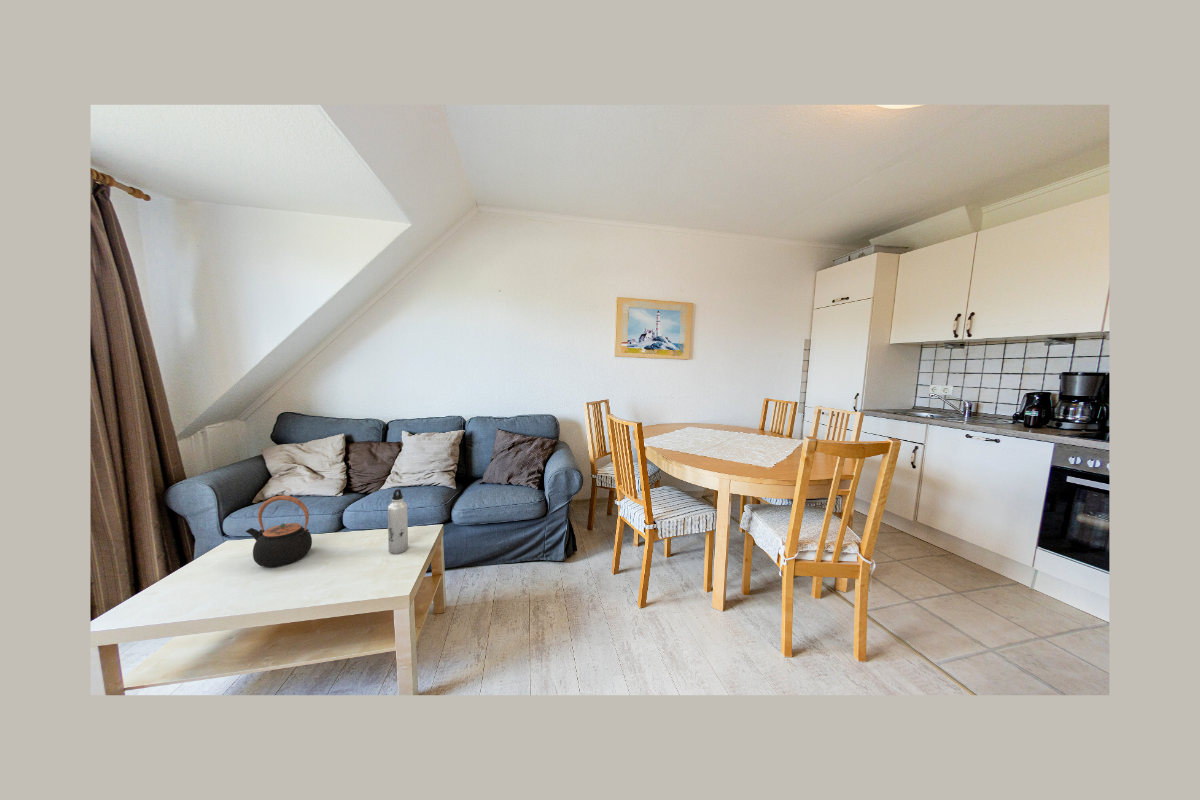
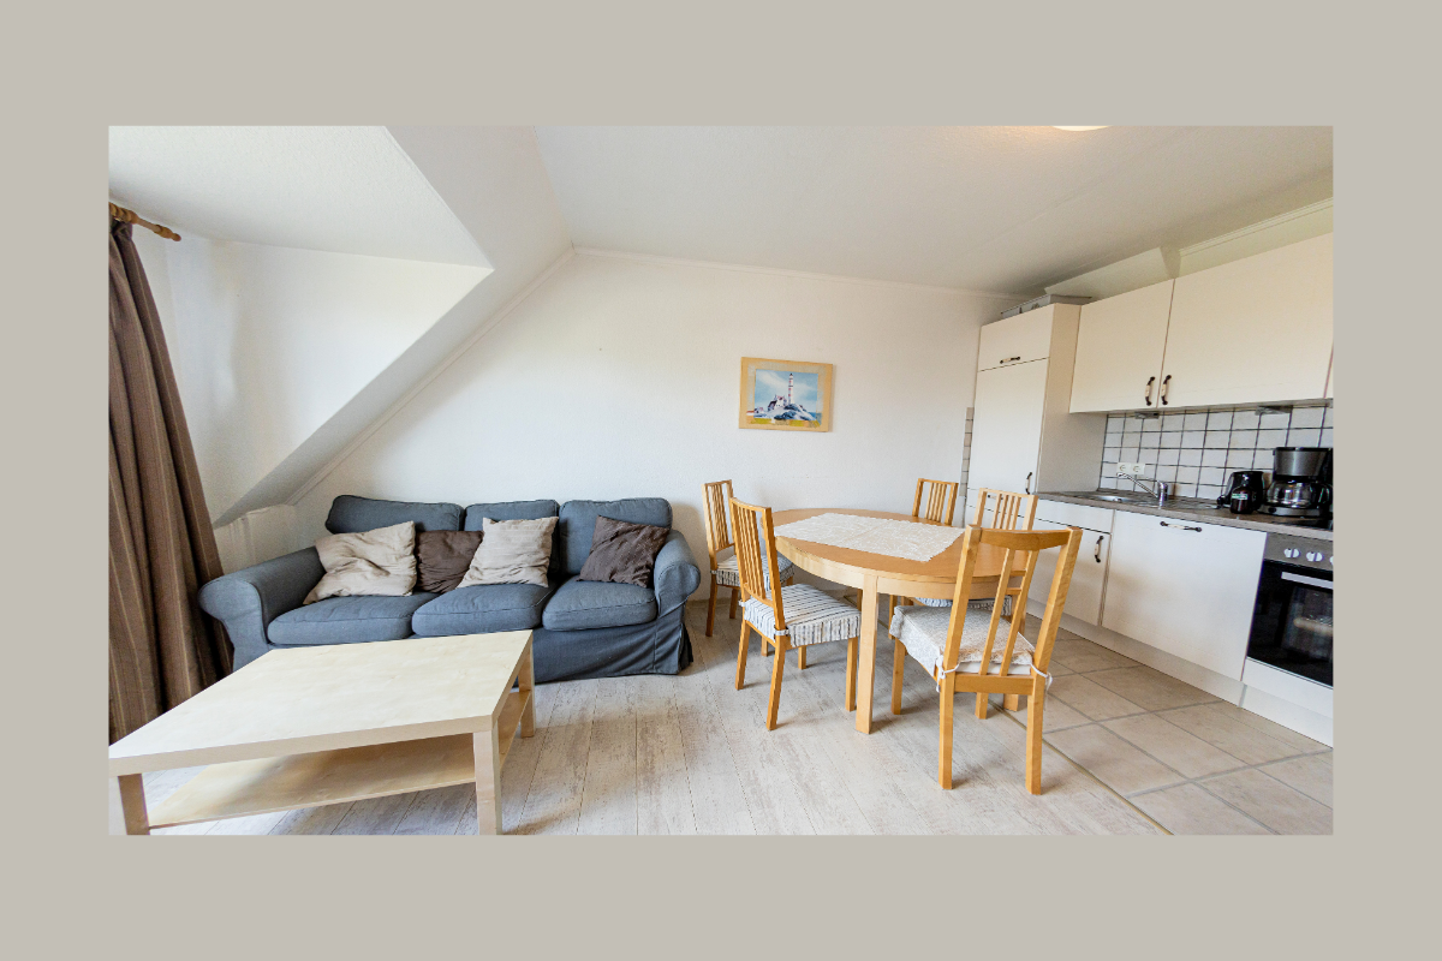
- teapot [245,495,313,568]
- water bottle [387,488,409,555]
